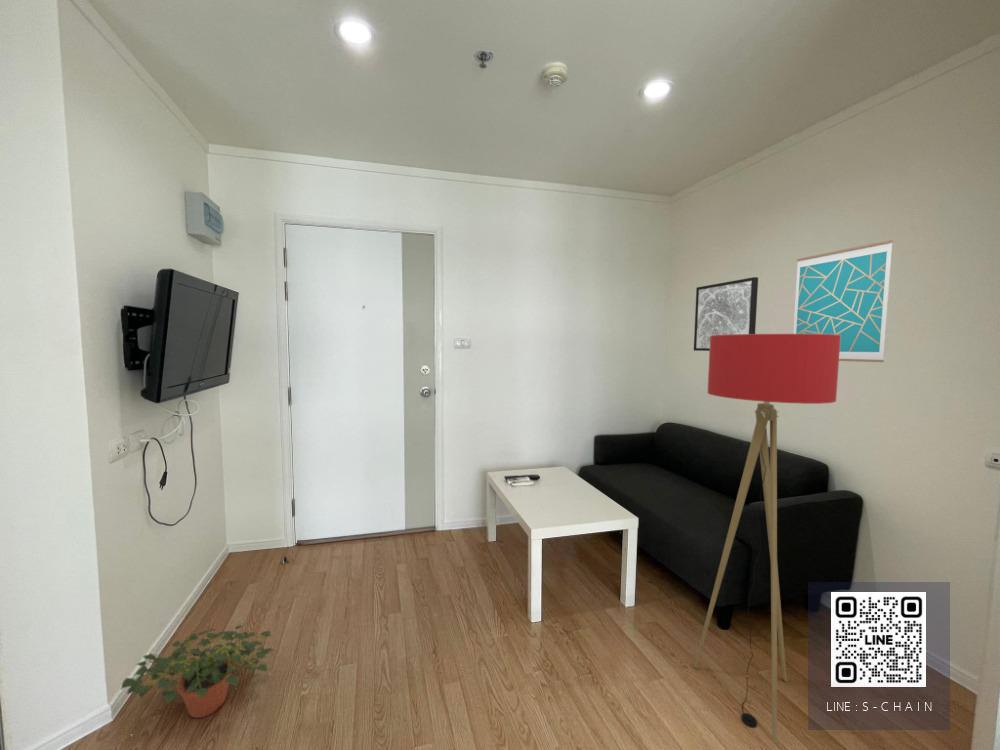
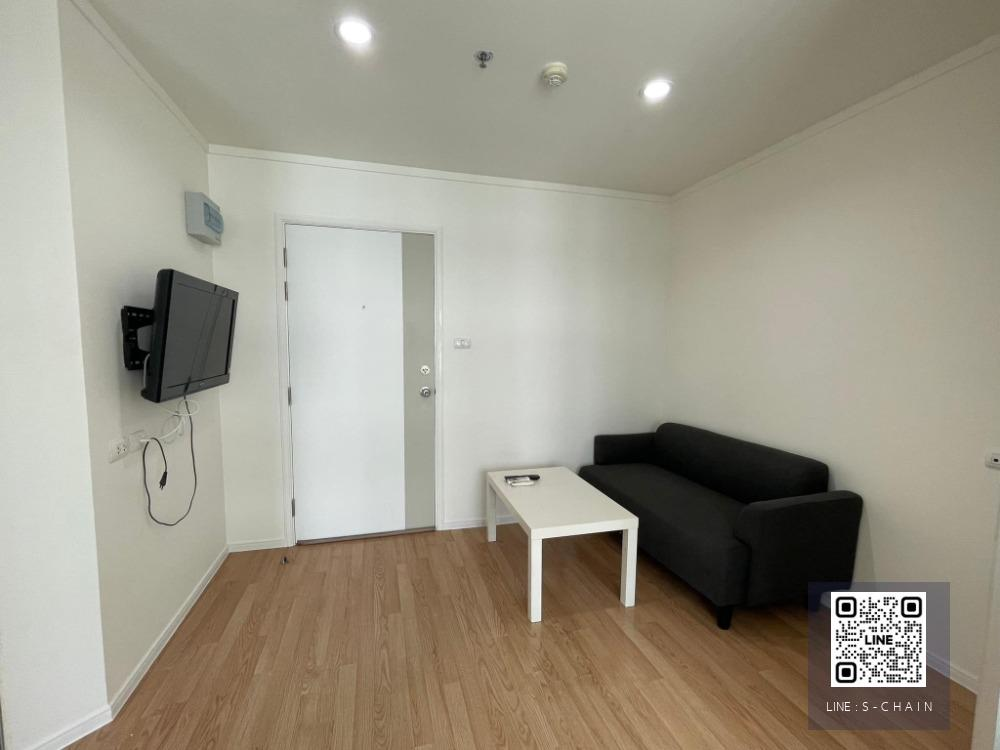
- wall art [693,276,759,352]
- wall art [792,239,894,363]
- floor lamp [693,333,841,745]
- potted plant [119,624,275,719]
